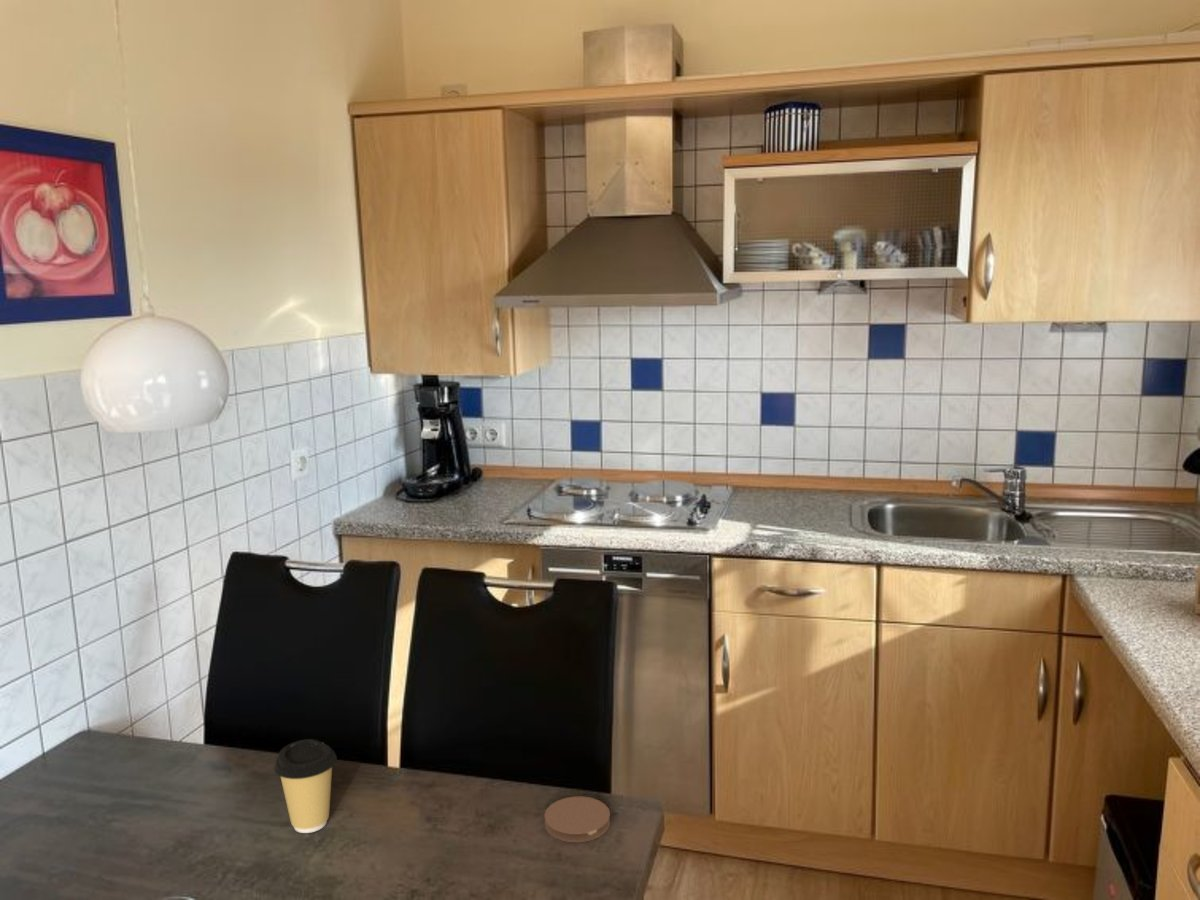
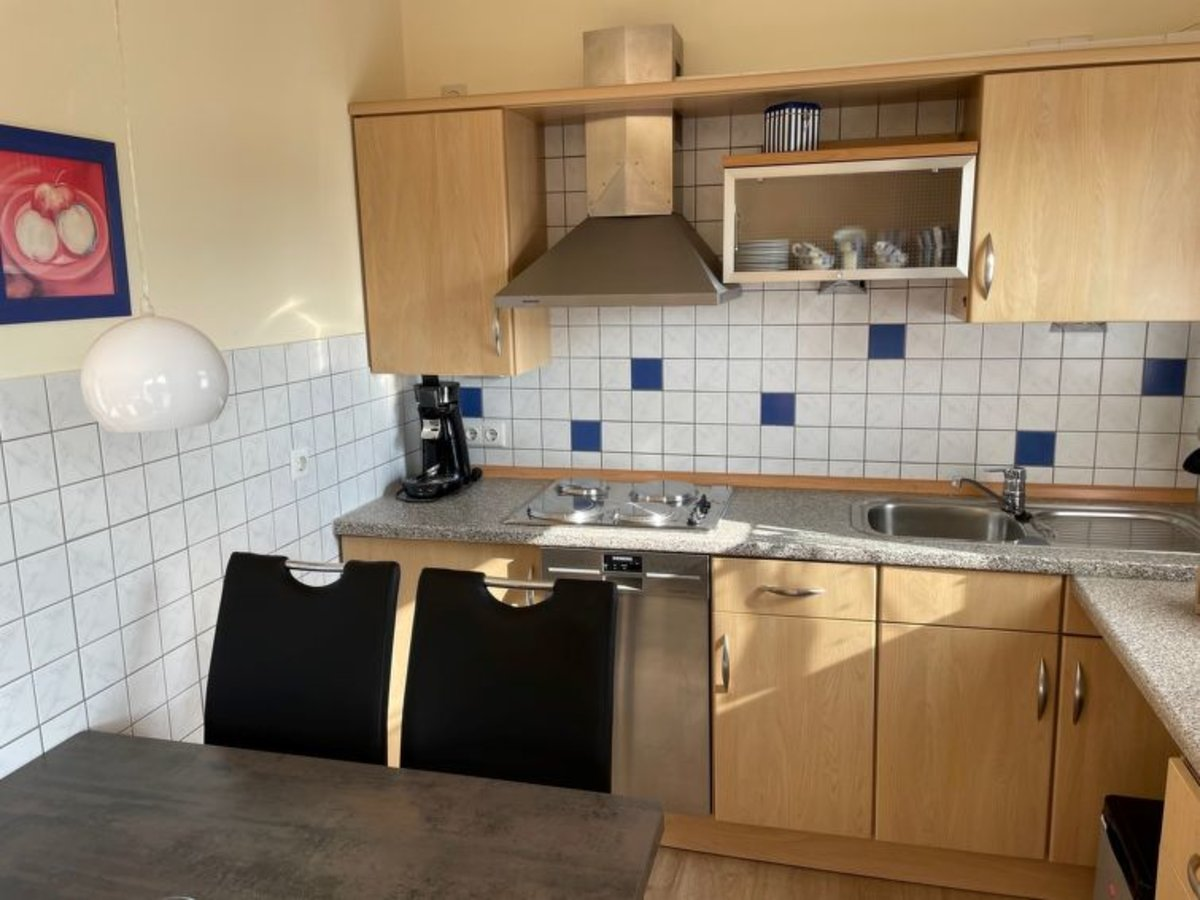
- coffee cup [273,738,338,834]
- coaster [543,796,611,843]
